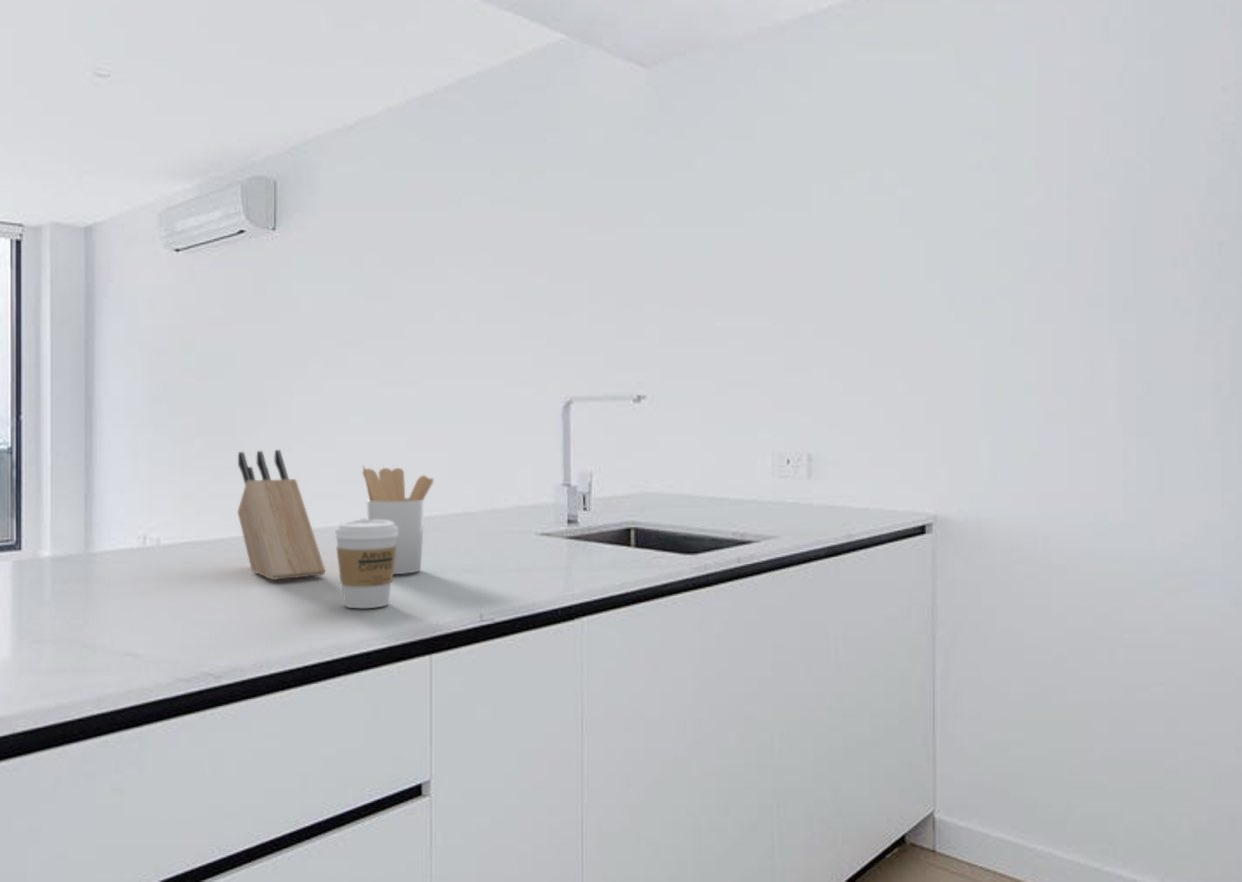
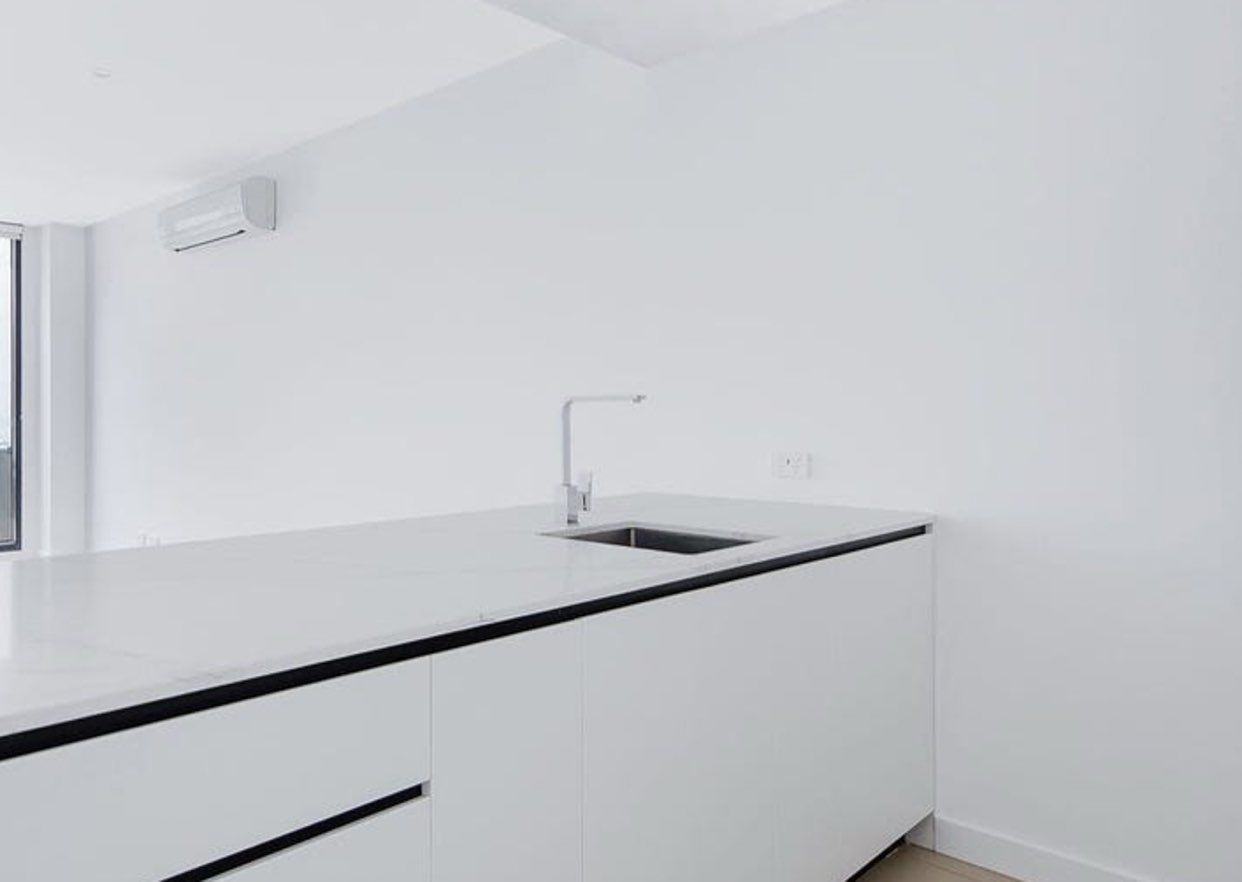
- utensil holder [362,464,435,575]
- knife block [237,449,326,581]
- coffee cup [333,517,398,609]
